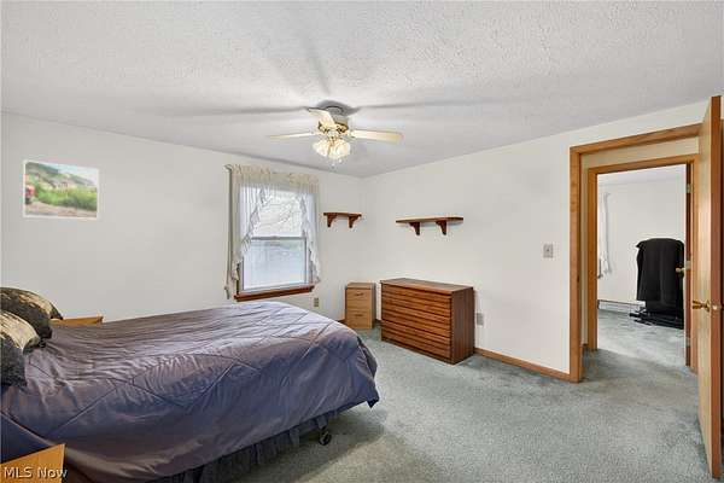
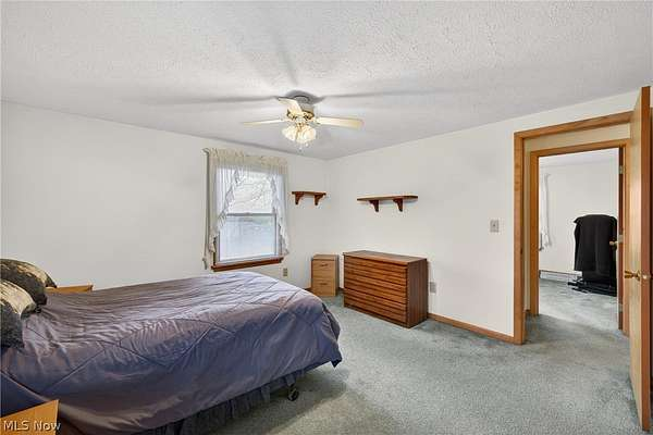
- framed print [22,159,100,221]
